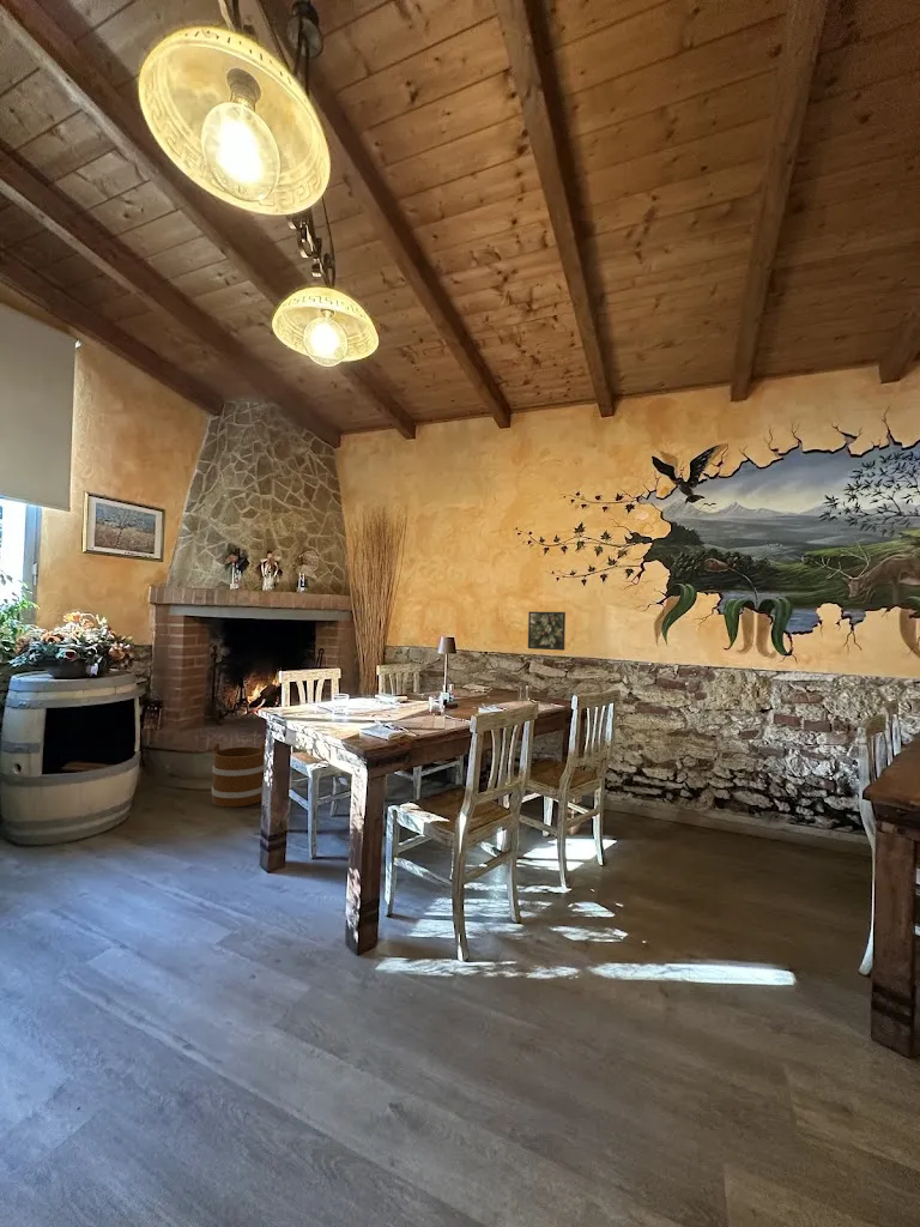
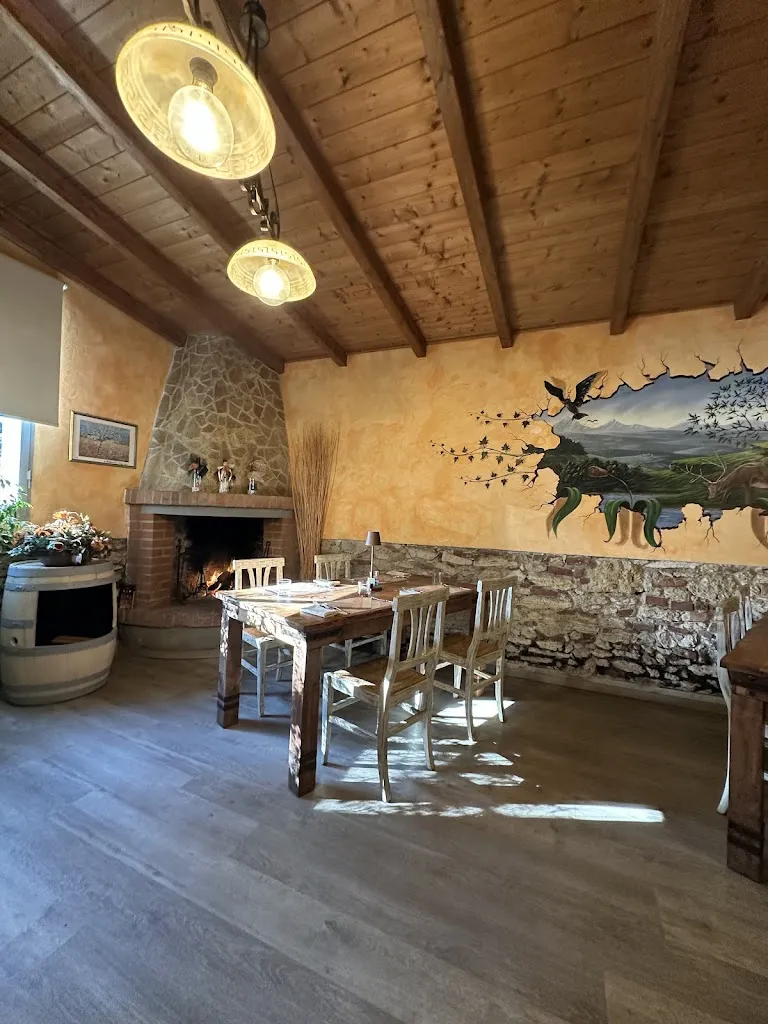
- bucket [211,741,266,809]
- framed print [527,611,567,652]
